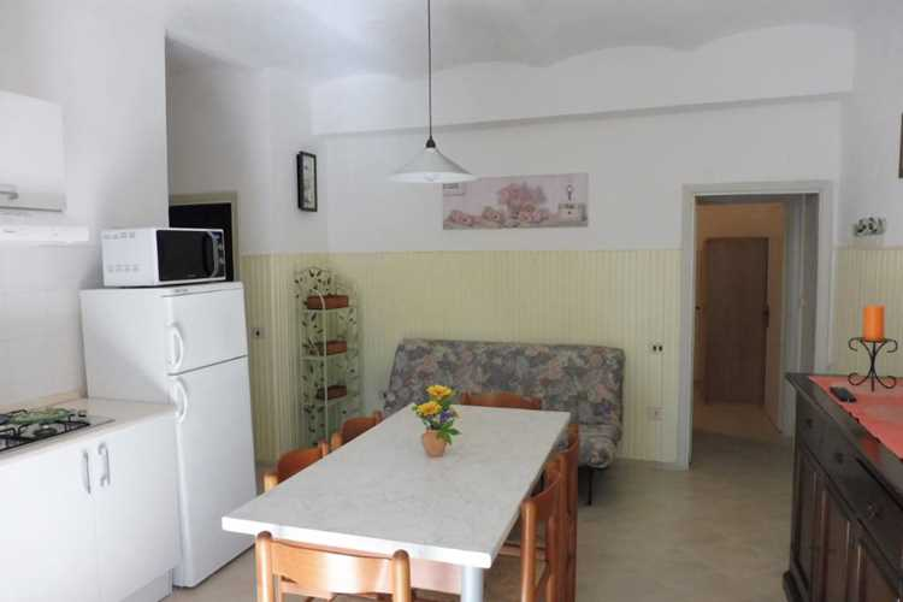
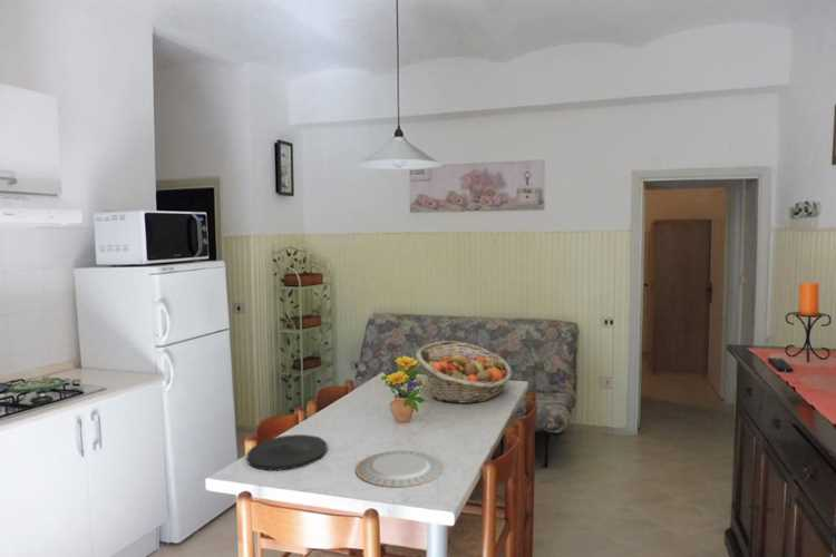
+ chinaware [354,450,445,488]
+ fruit basket [415,340,513,404]
+ plate [246,433,329,471]
